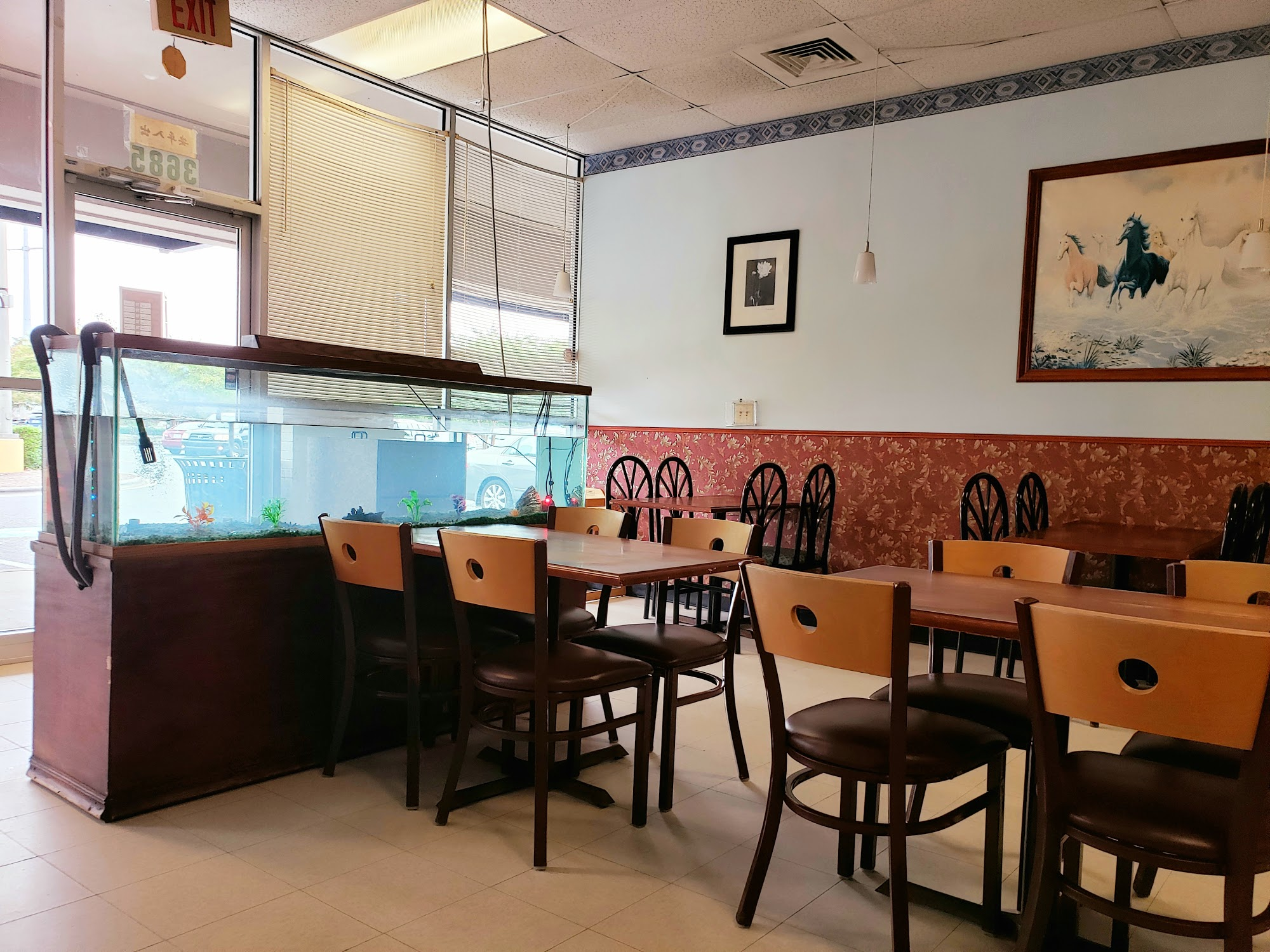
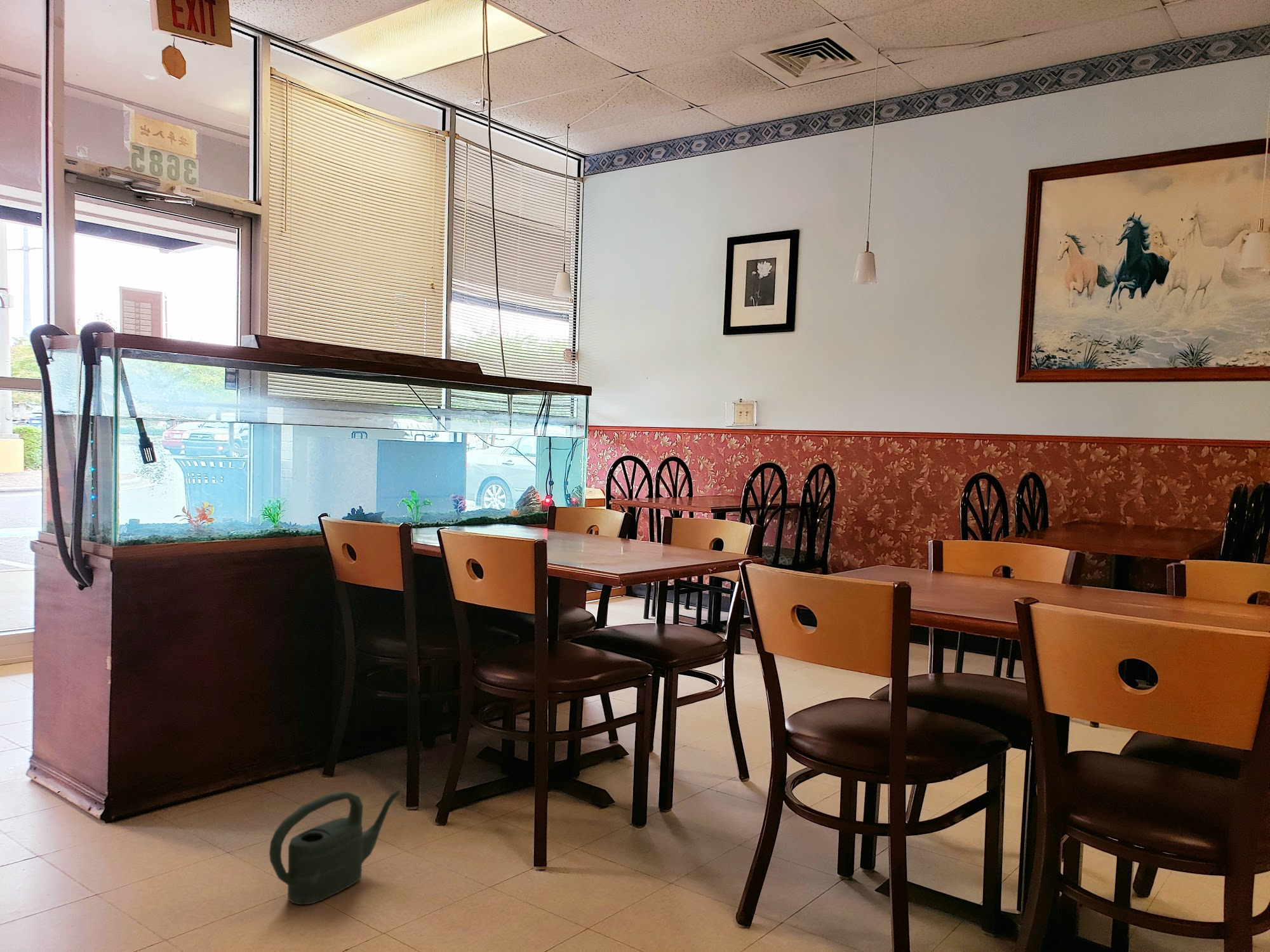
+ watering can [269,790,400,906]
